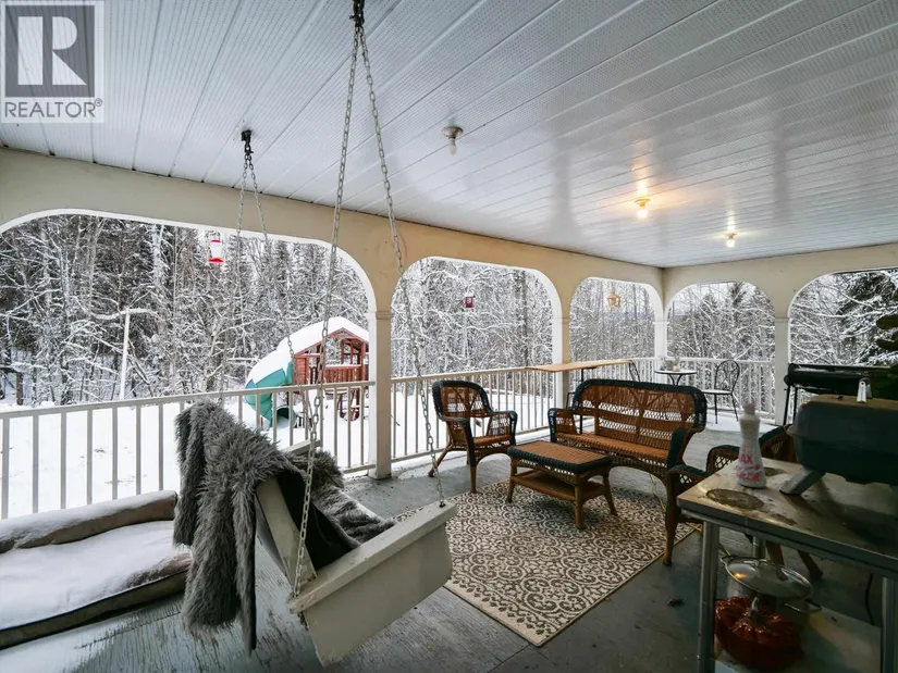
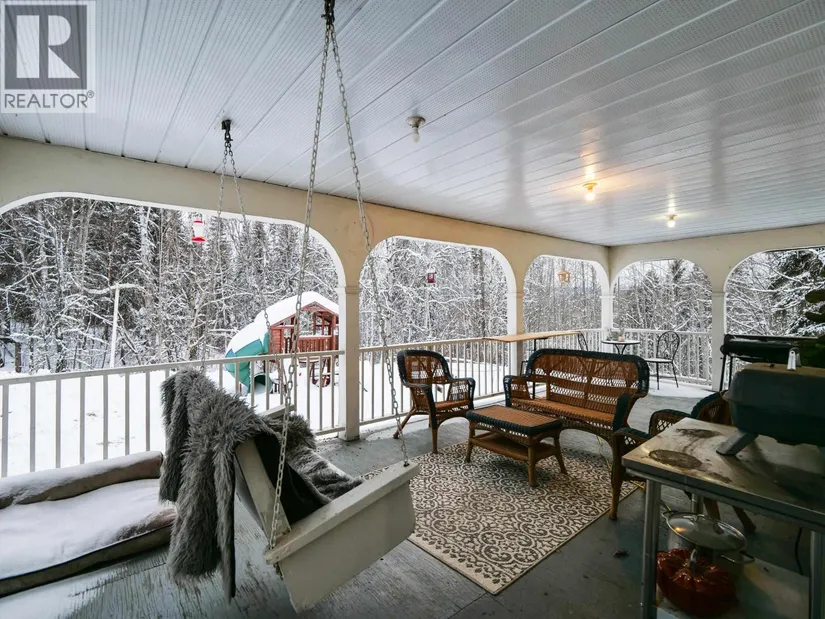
- bottle [735,401,768,489]
